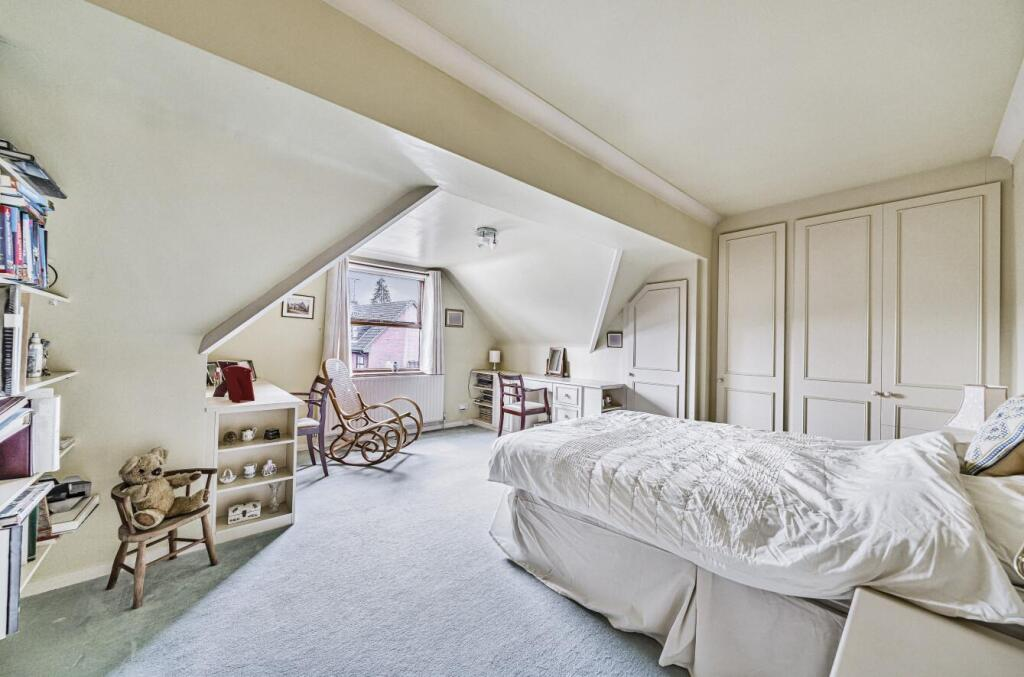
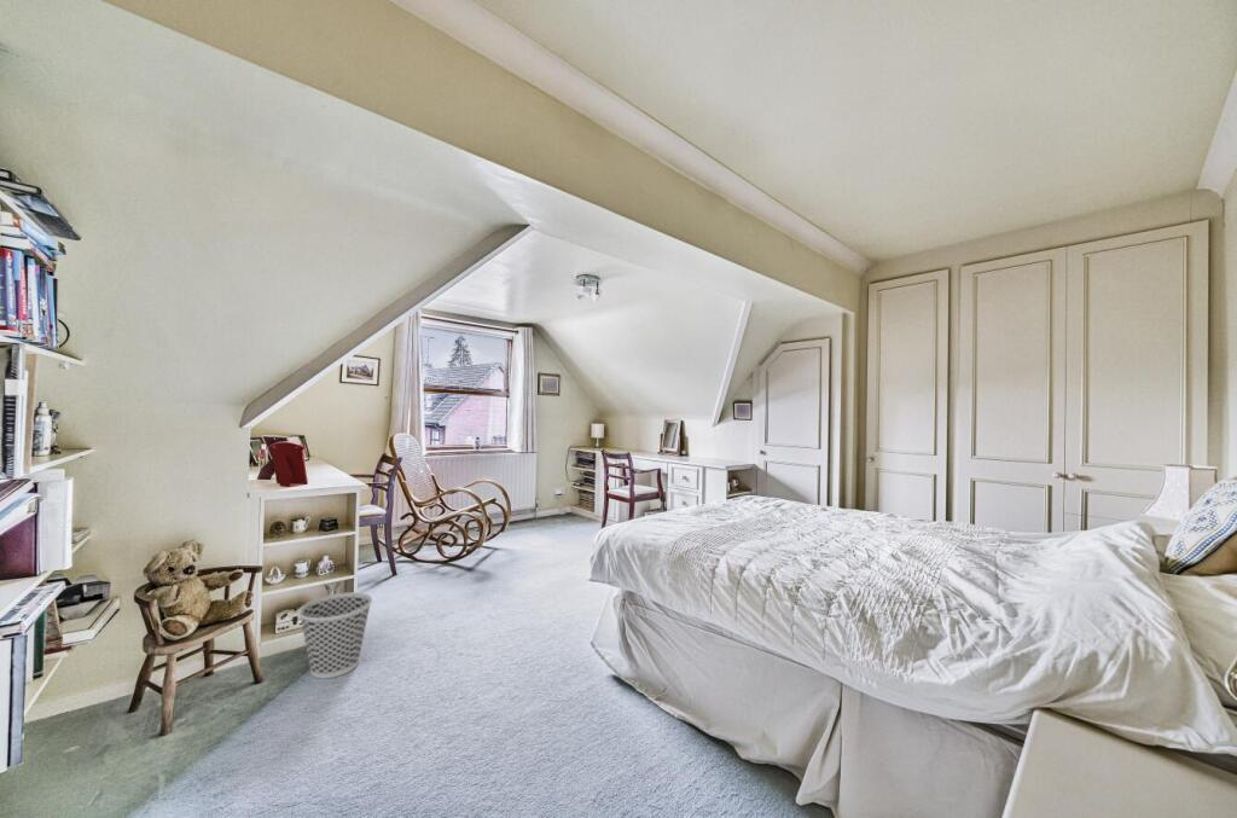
+ wastebasket [297,591,373,679]
